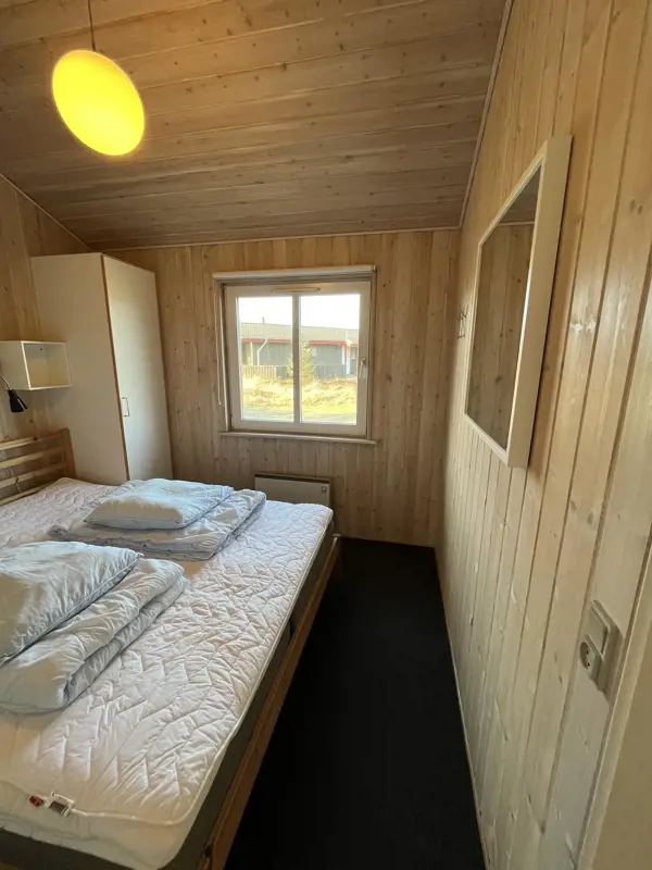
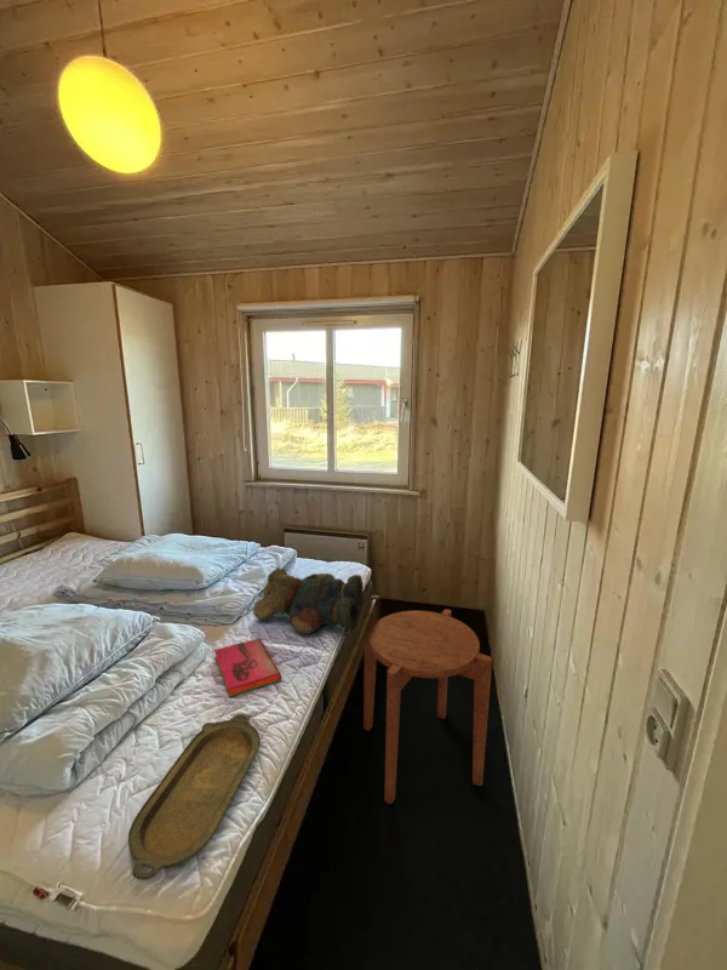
+ teddy bear [251,566,365,635]
+ hardback book [213,637,282,698]
+ side table [362,609,493,805]
+ serving tray [127,713,262,881]
